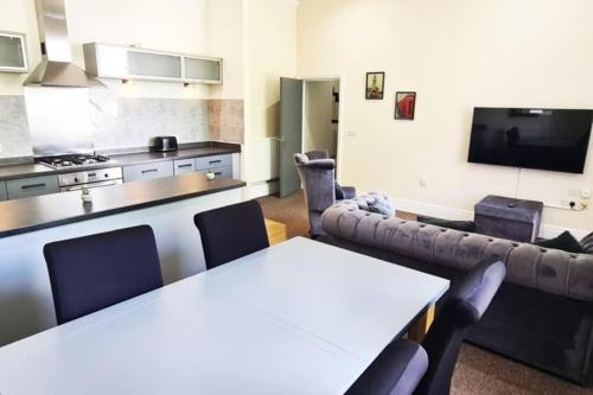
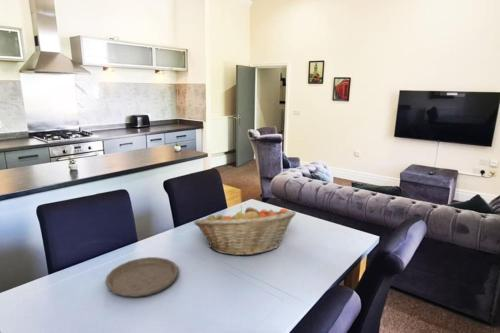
+ fruit basket [193,205,297,256]
+ plate [104,256,179,298]
